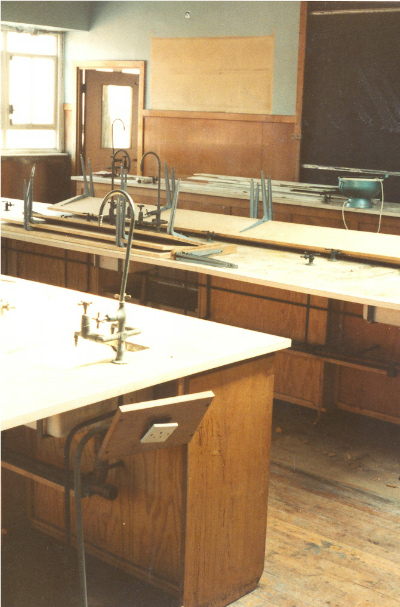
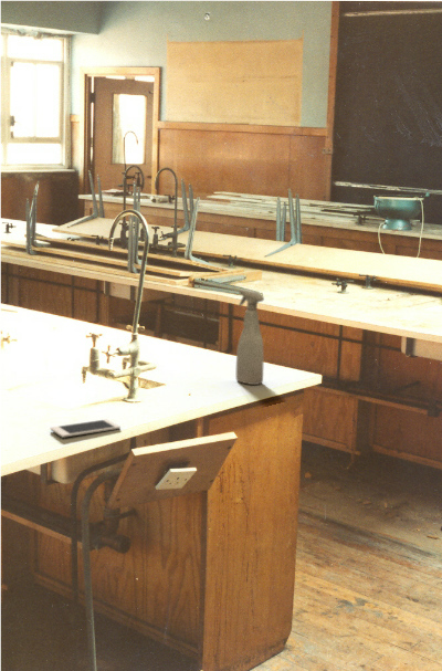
+ spray bottle [234,289,265,386]
+ cell phone [50,418,122,439]
